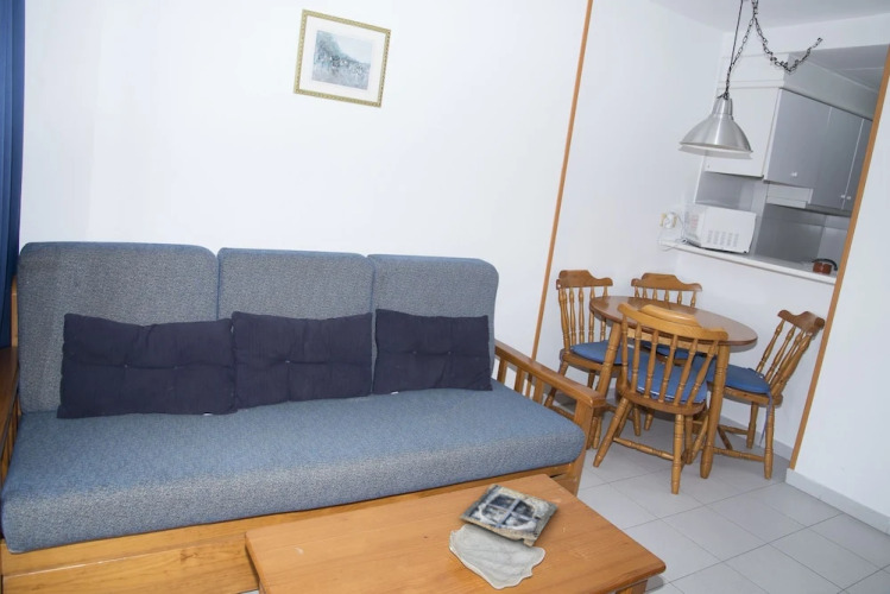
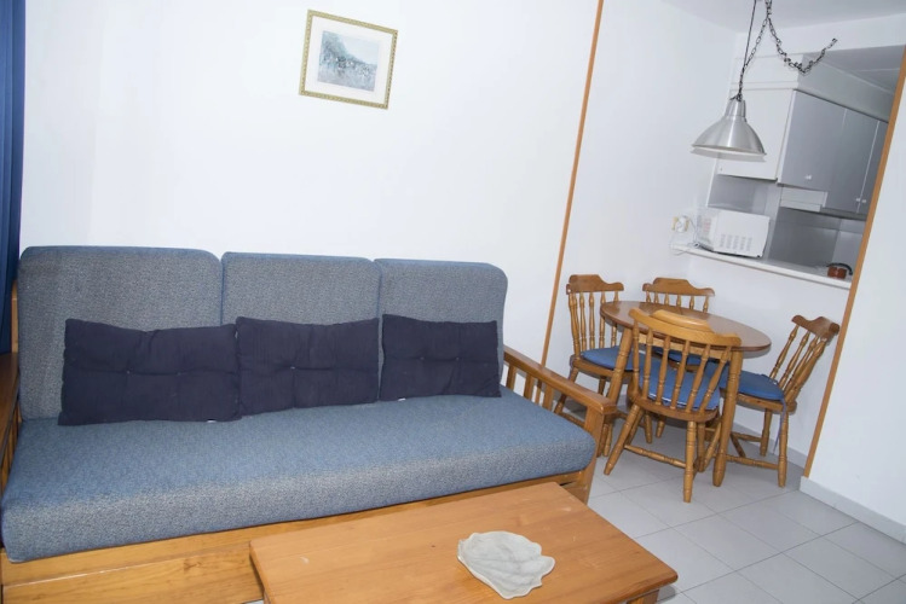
- magazine [457,482,560,548]
